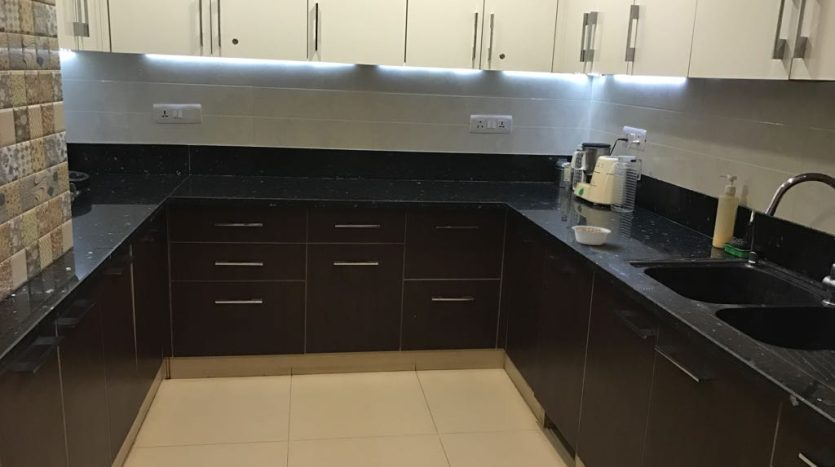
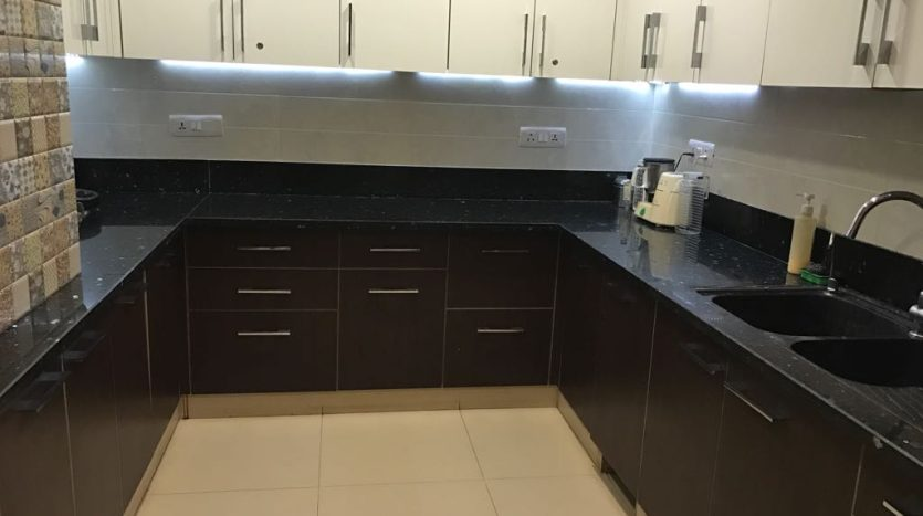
- legume [571,225,612,246]
